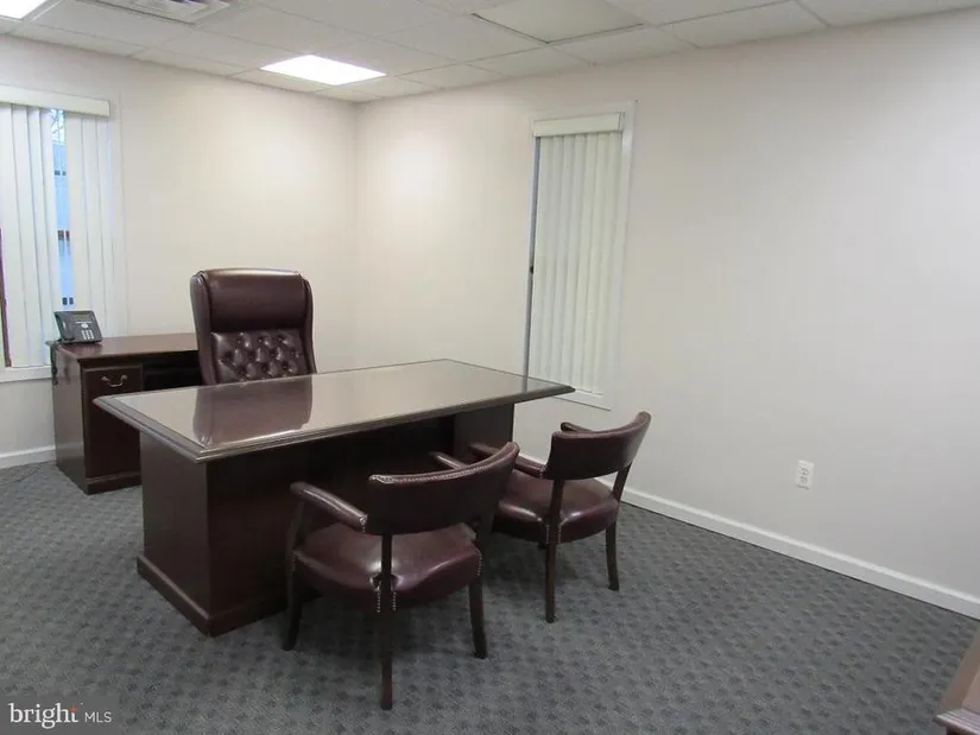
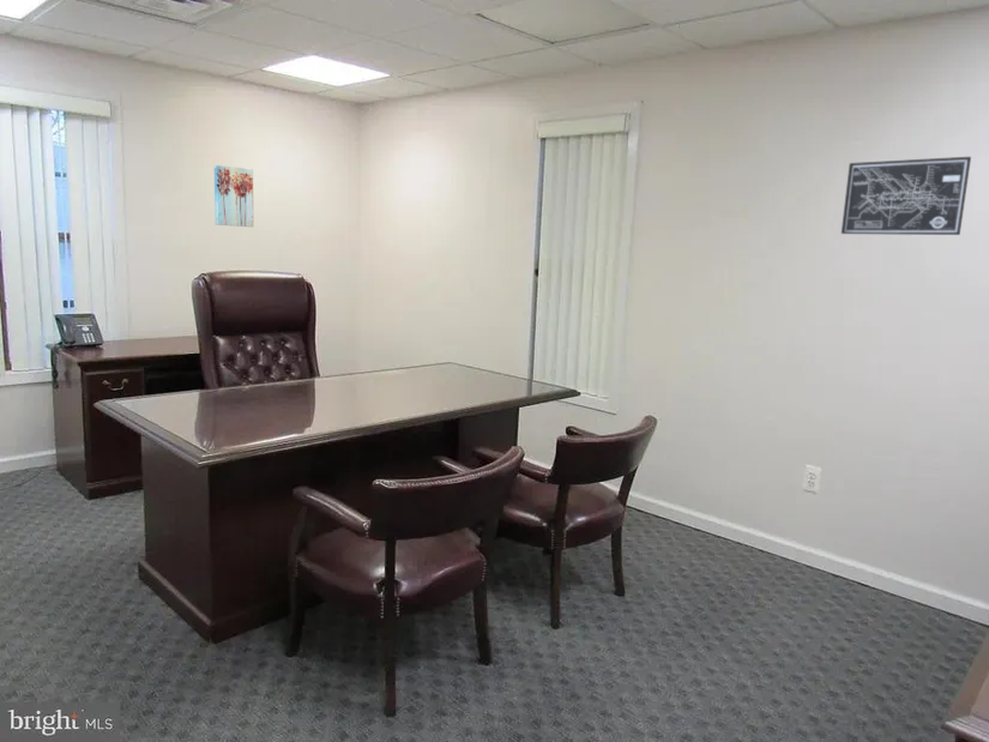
+ wall art [840,156,972,236]
+ wall art [213,164,254,228]
